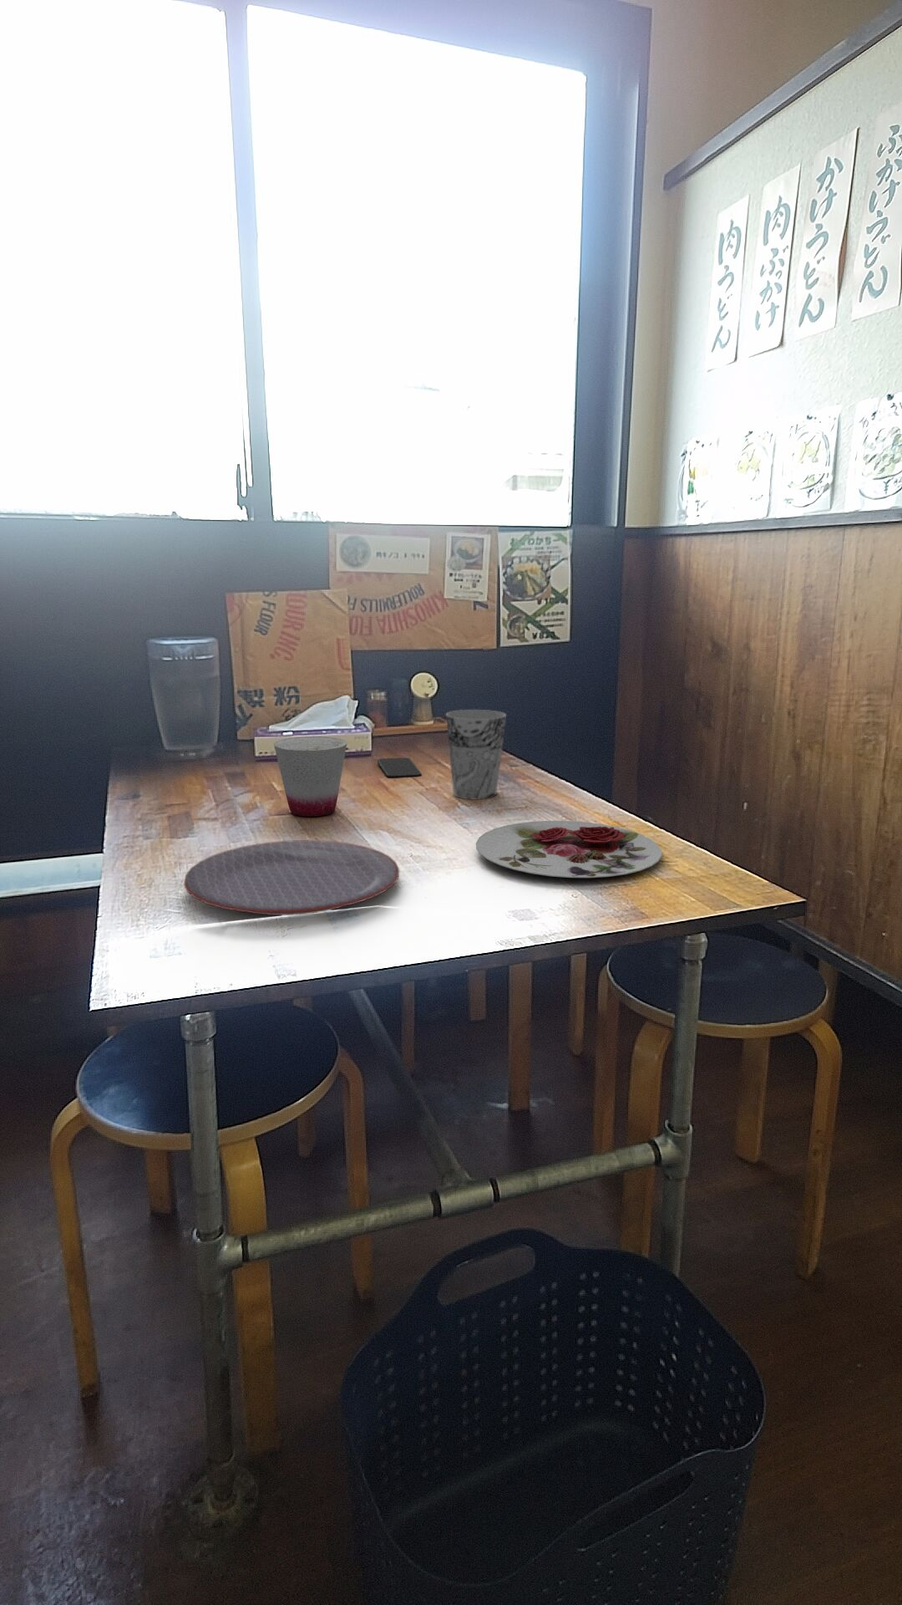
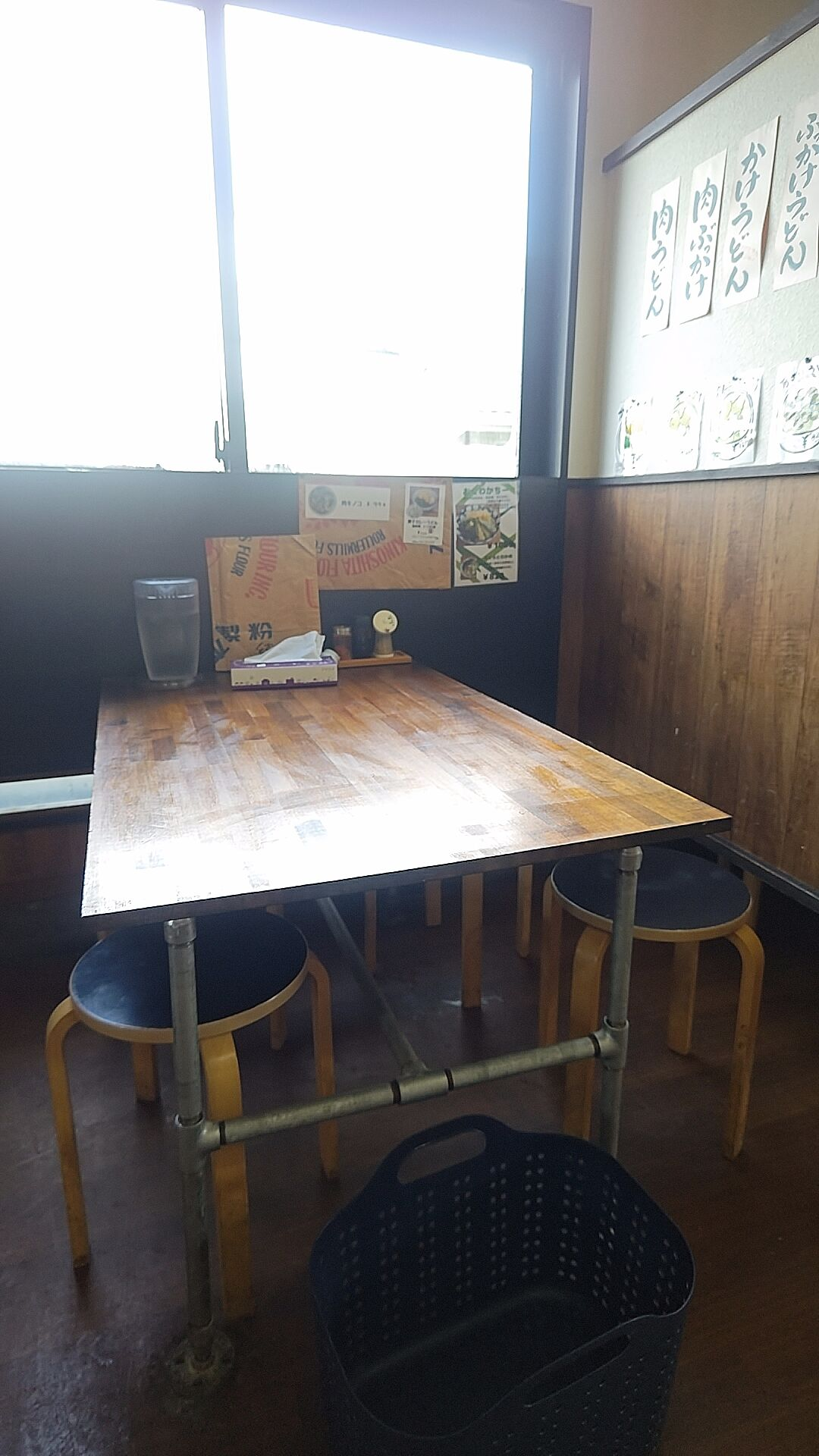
- plate [183,839,400,916]
- smartphone [377,756,423,779]
- plate [475,820,663,879]
- cup [273,735,347,818]
- cup [445,709,507,800]
